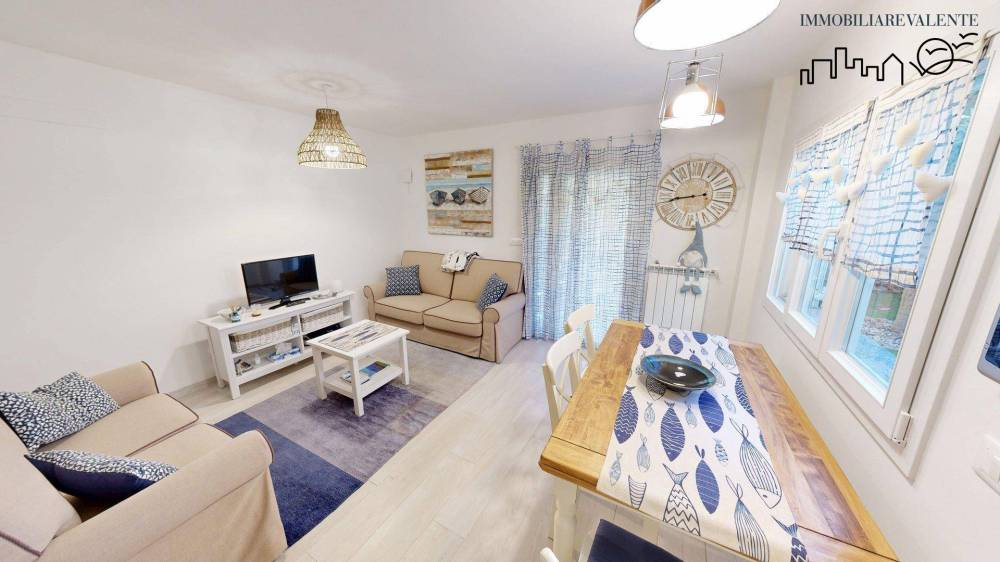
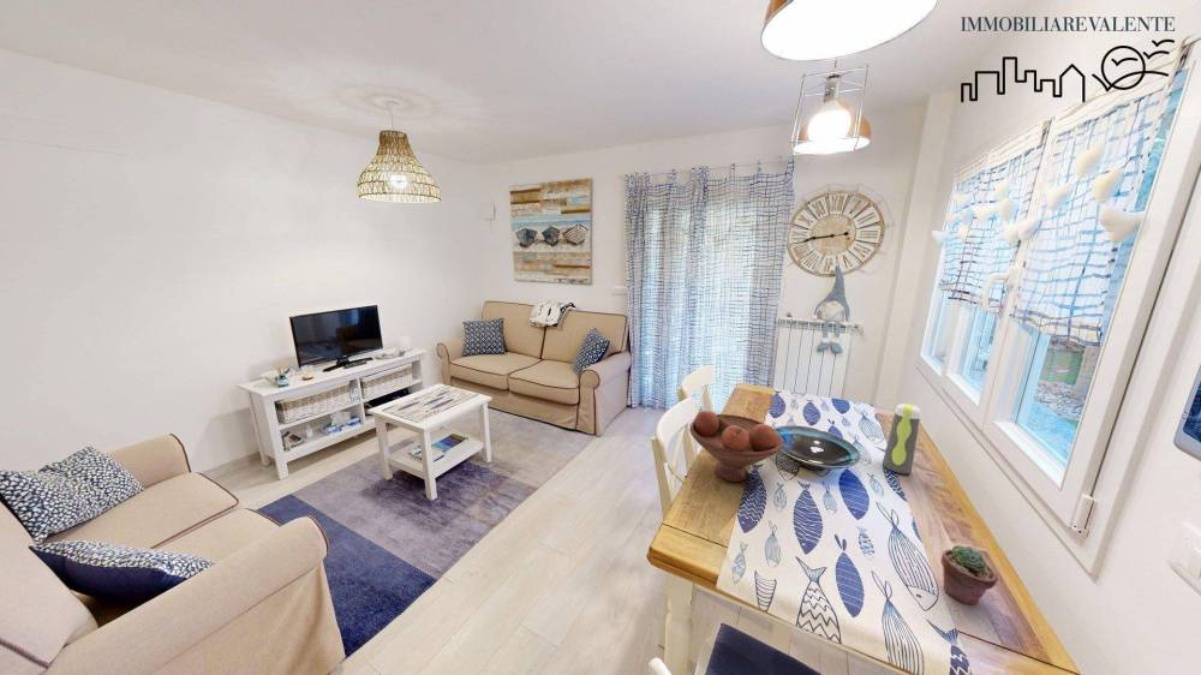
+ potted succulent [939,544,999,607]
+ fruit bowl [688,410,784,483]
+ water bottle [882,402,921,474]
